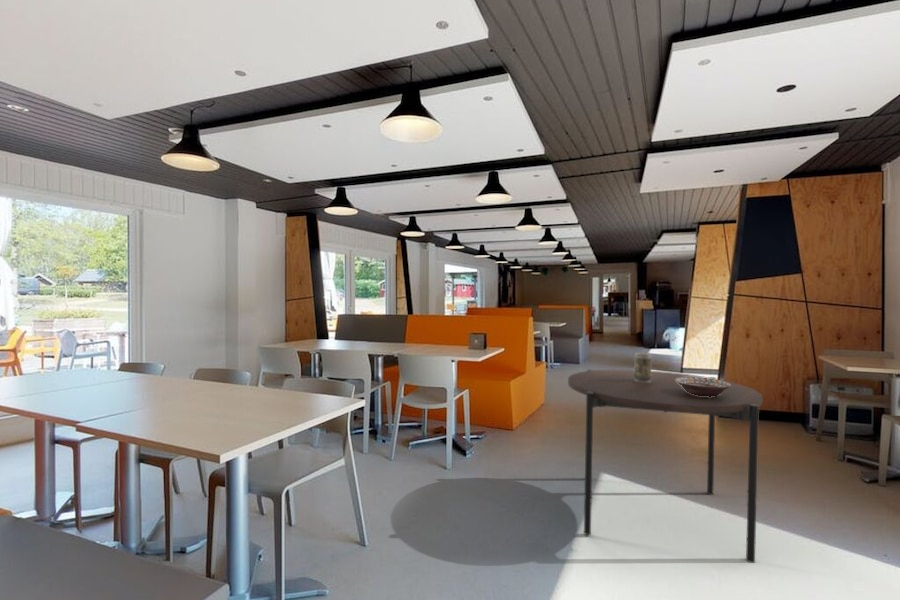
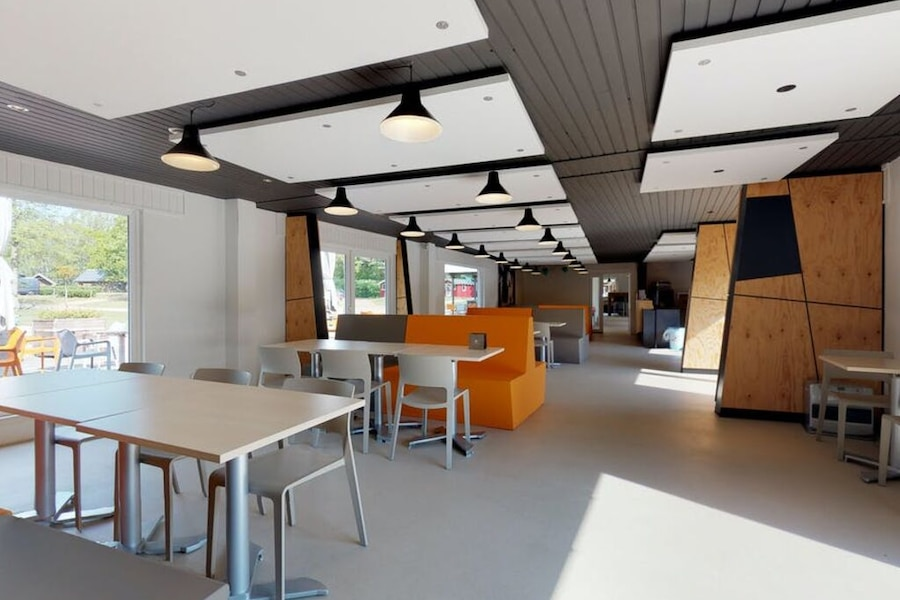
- dining table [567,368,763,564]
- decorative bowl [676,377,731,397]
- vase [633,352,653,382]
